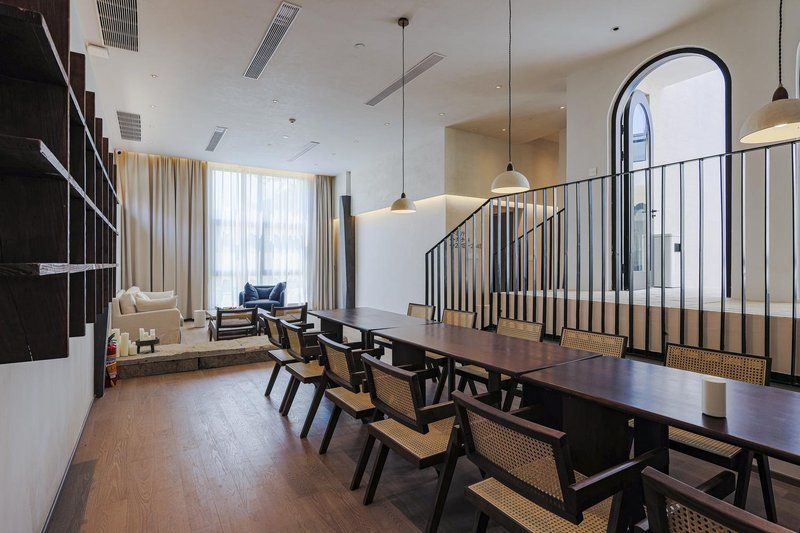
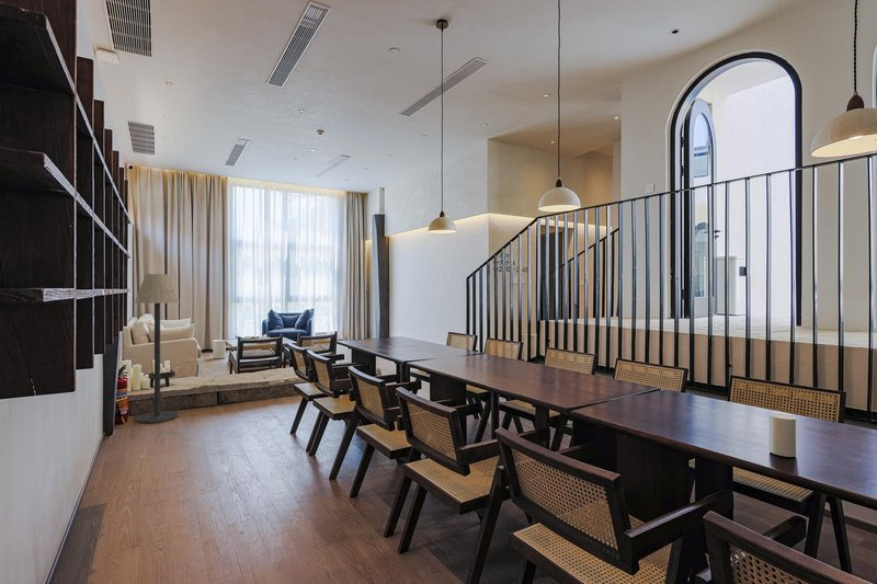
+ floor lamp [134,273,180,424]
